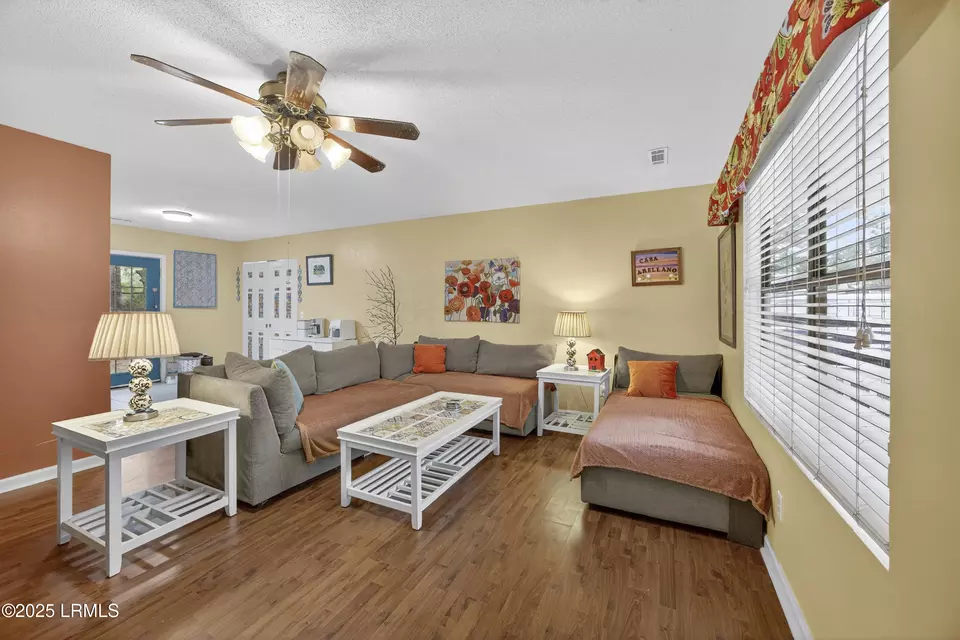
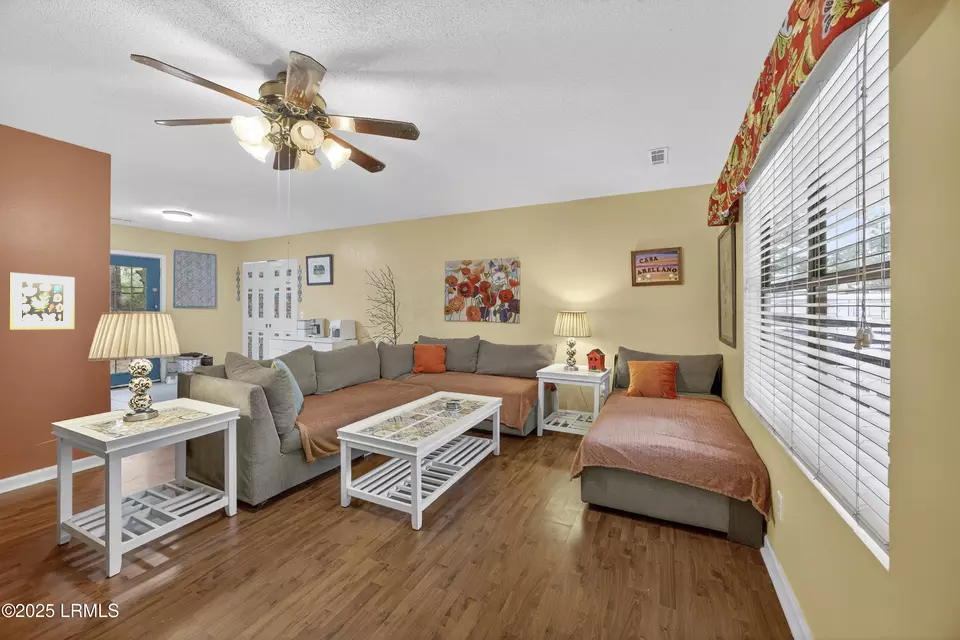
+ wall art [8,271,76,331]
